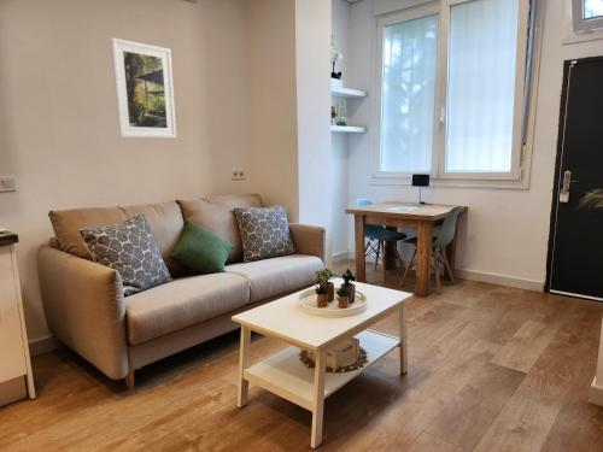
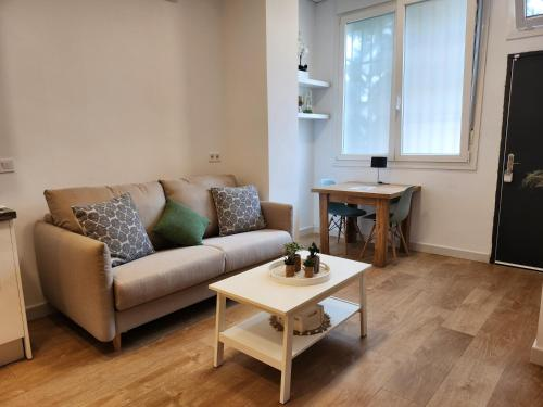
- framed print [110,36,177,139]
